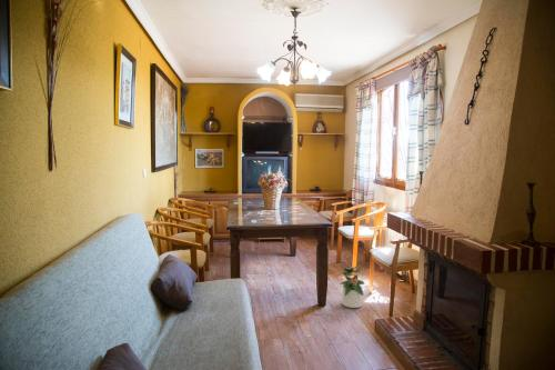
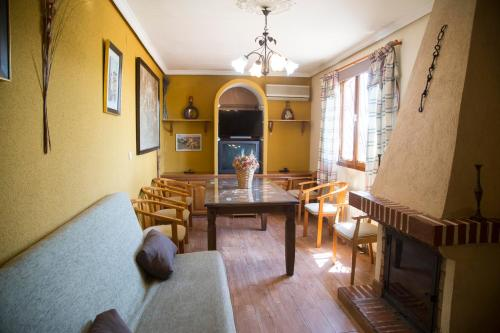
- potted plant [334,264,365,309]
